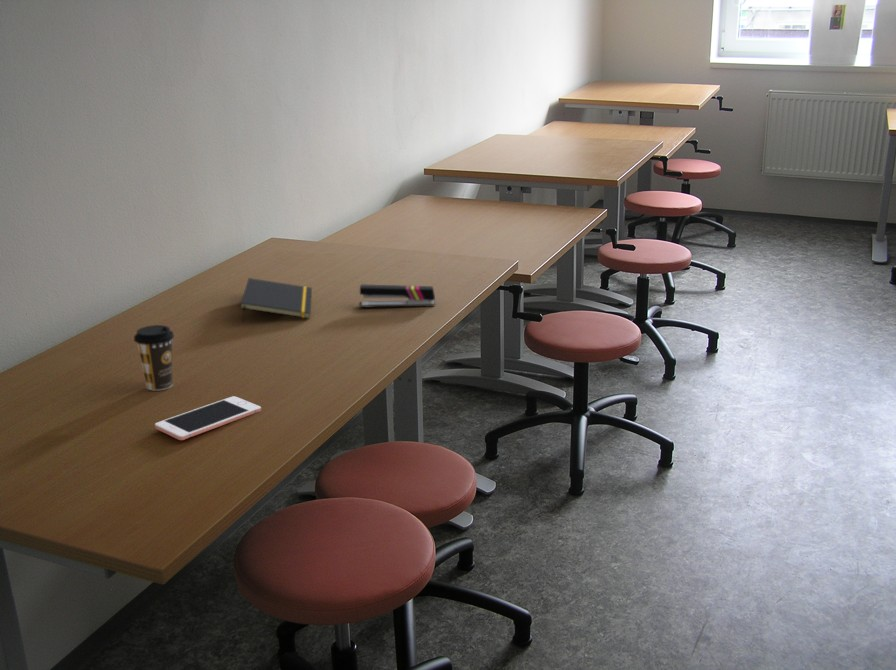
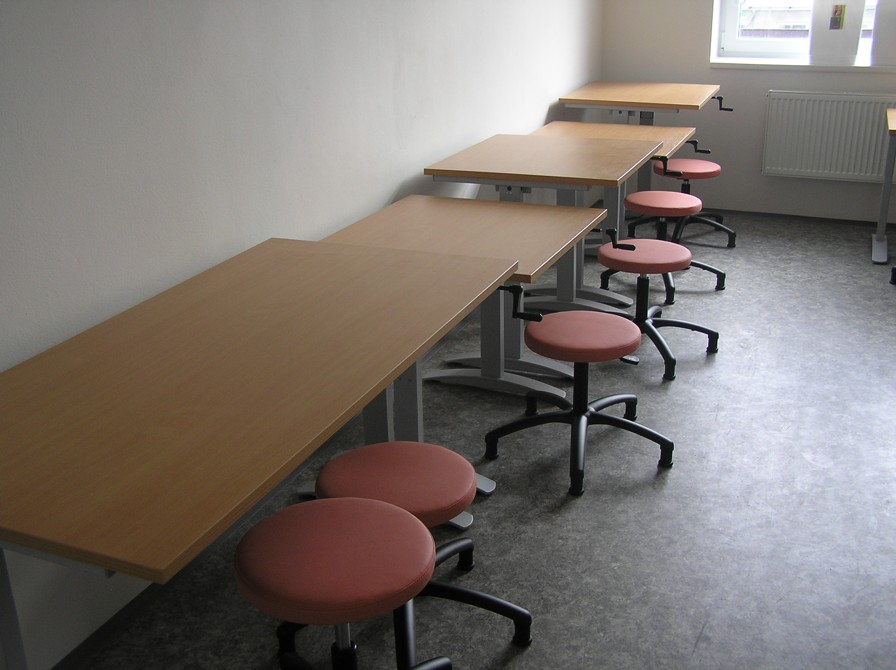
- stapler [358,284,436,309]
- coffee cup [133,324,175,392]
- notepad [239,277,313,323]
- cell phone [154,395,262,441]
